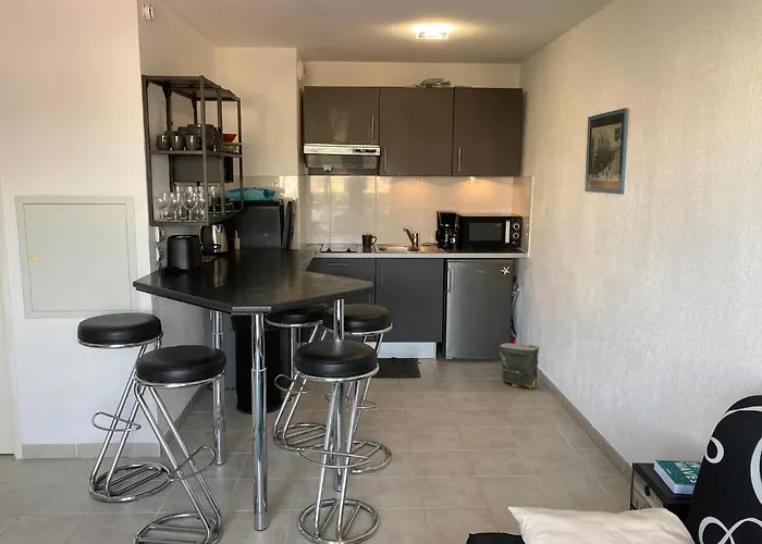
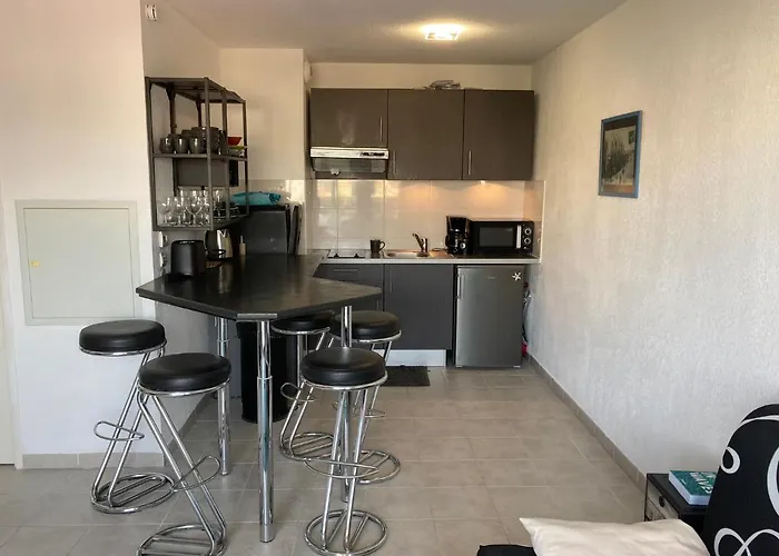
- bag [497,342,540,390]
